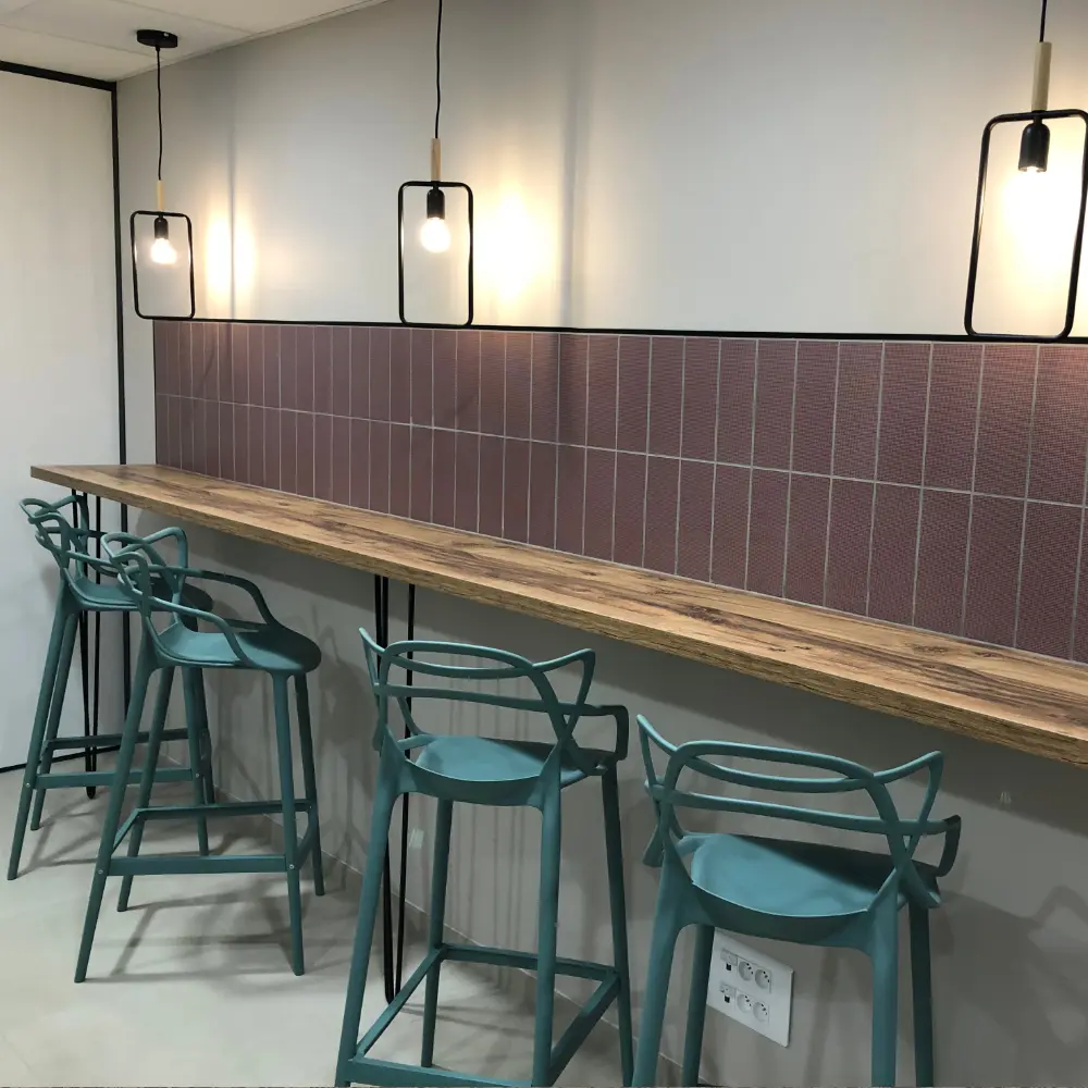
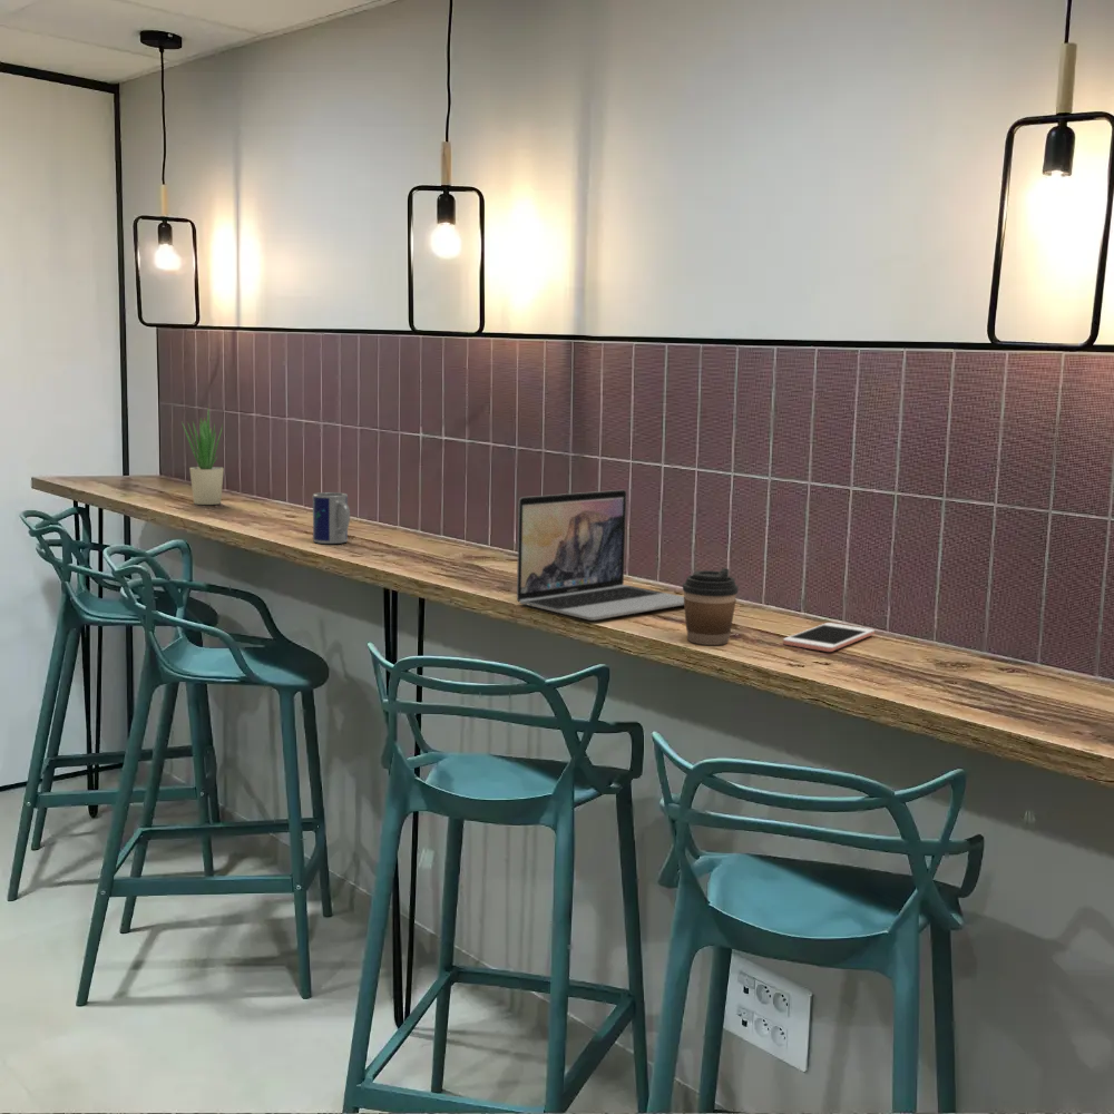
+ coffee cup [682,567,740,646]
+ potted plant [180,404,225,506]
+ laptop [516,489,684,622]
+ cell phone [782,622,876,653]
+ mug [312,491,351,545]
